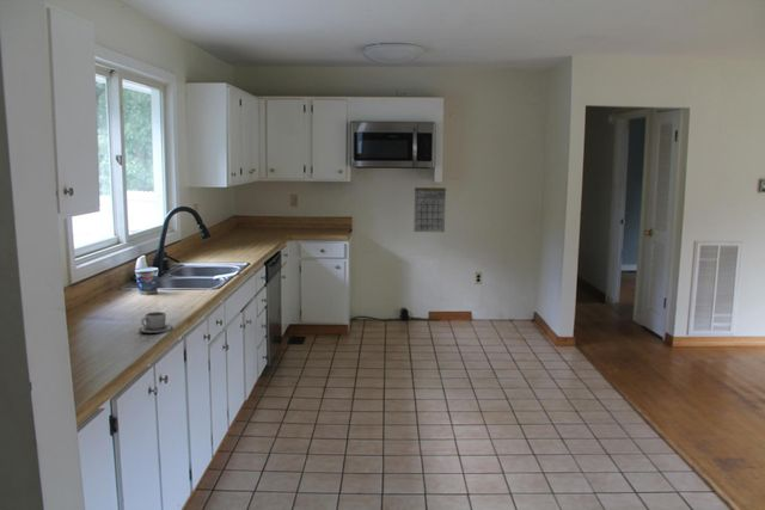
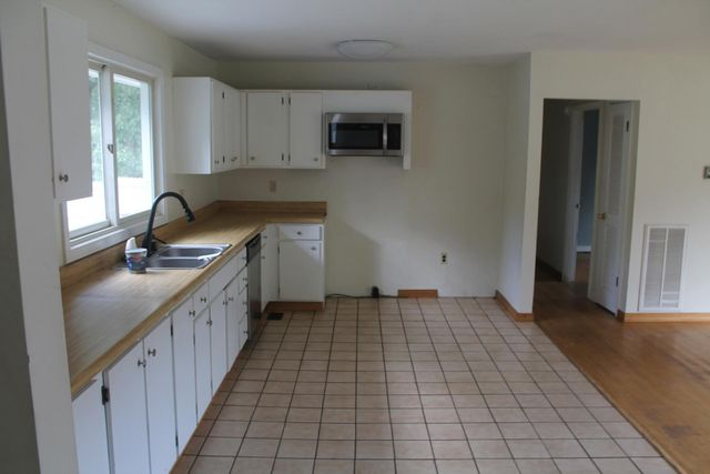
- cup [137,311,173,334]
- calendar [412,177,447,233]
